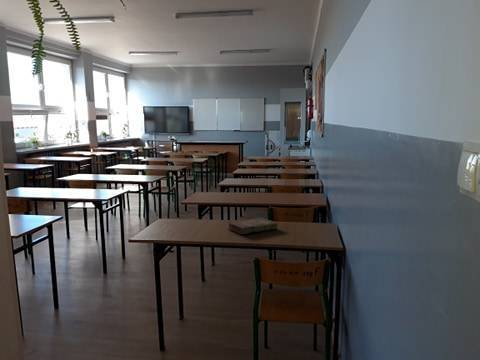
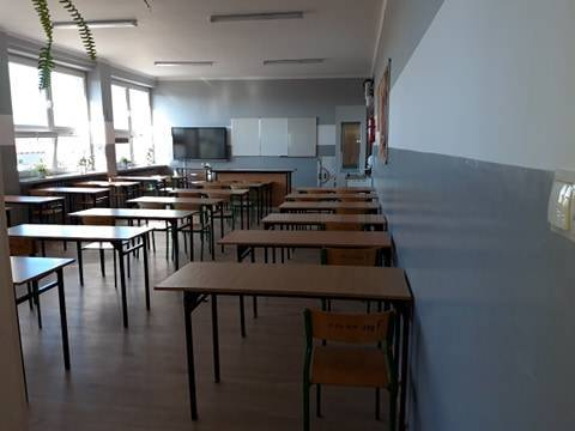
- book [227,217,279,235]
